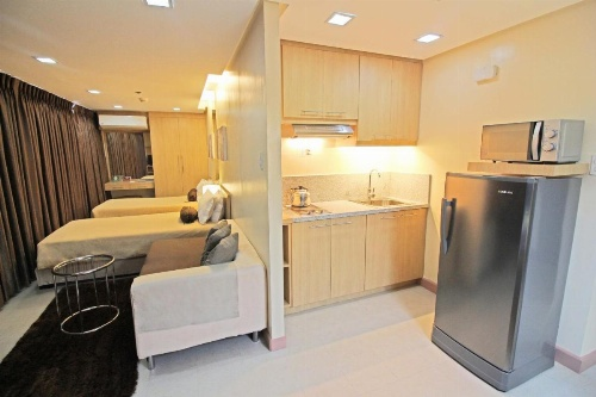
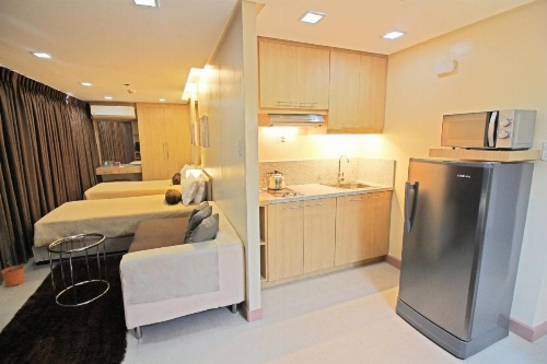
+ plant pot [0,261,25,287]
